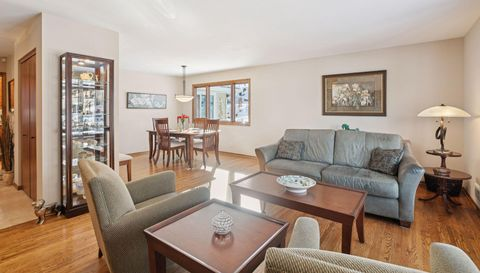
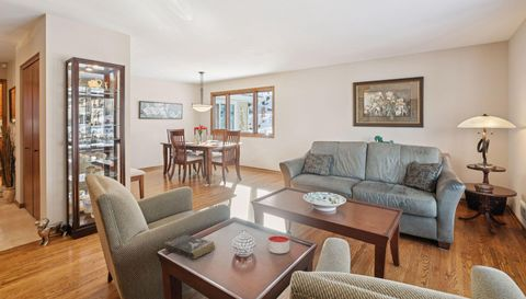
+ book [164,233,216,260]
+ candle [267,234,290,254]
